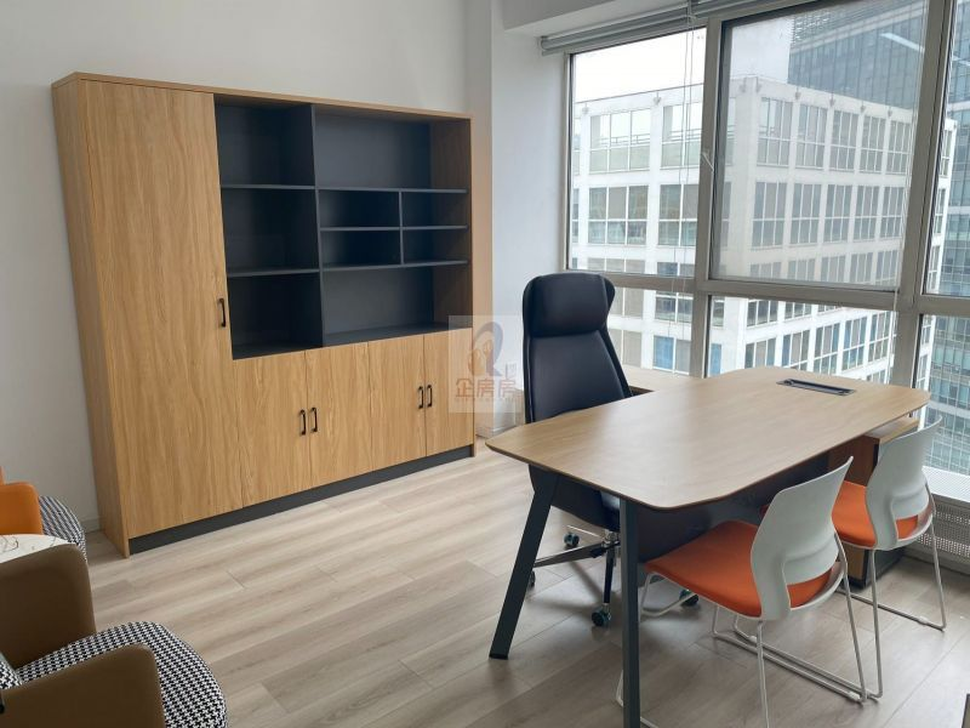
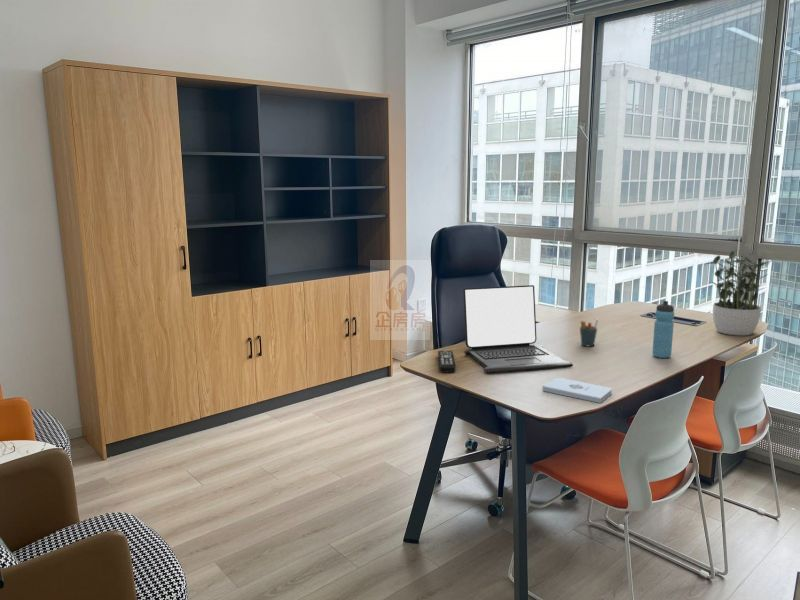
+ remote control [437,350,457,373]
+ water bottle [651,300,675,359]
+ potted plant [704,250,773,337]
+ pen holder [579,319,599,347]
+ laptop [462,284,574,374]
+ notepad [542,377,613,404]
